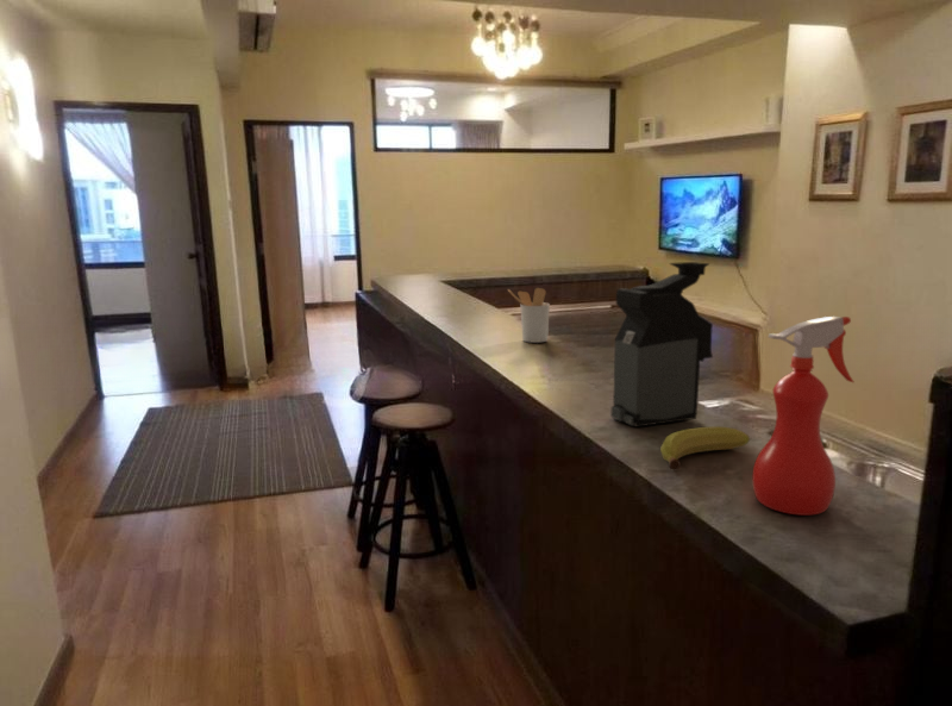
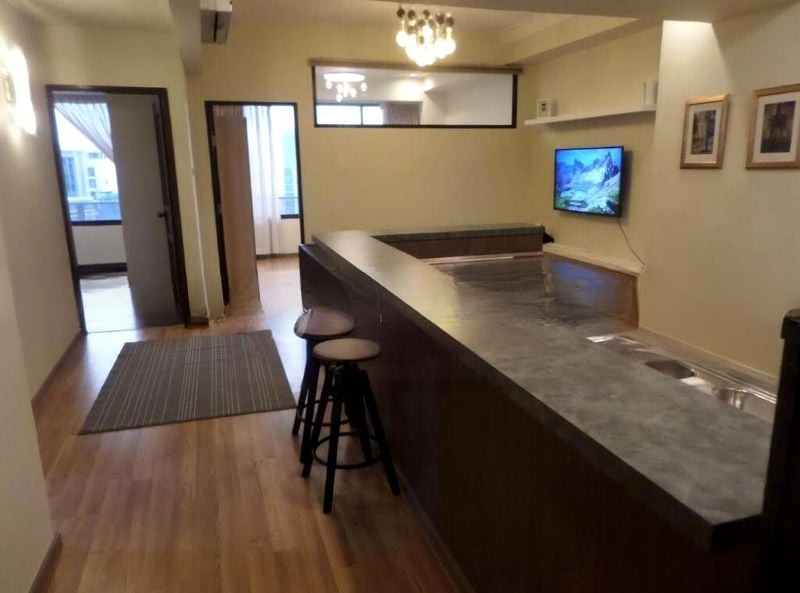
- fruit [659,425,751,473]
- coffee maker [609,261,714,429]
- utensil holder [507,287,551,344]
- spray bottle [752,314,856,517]
